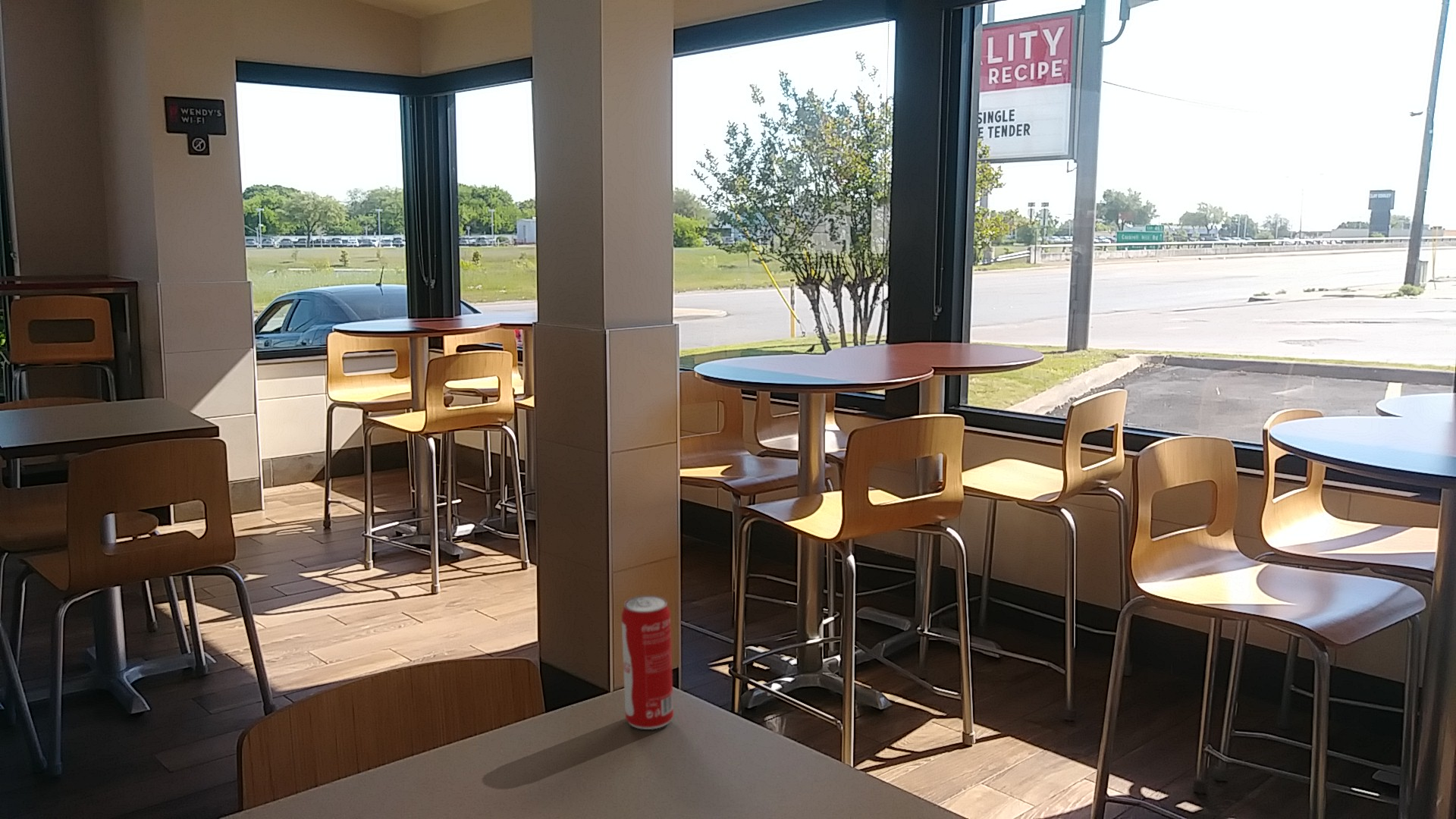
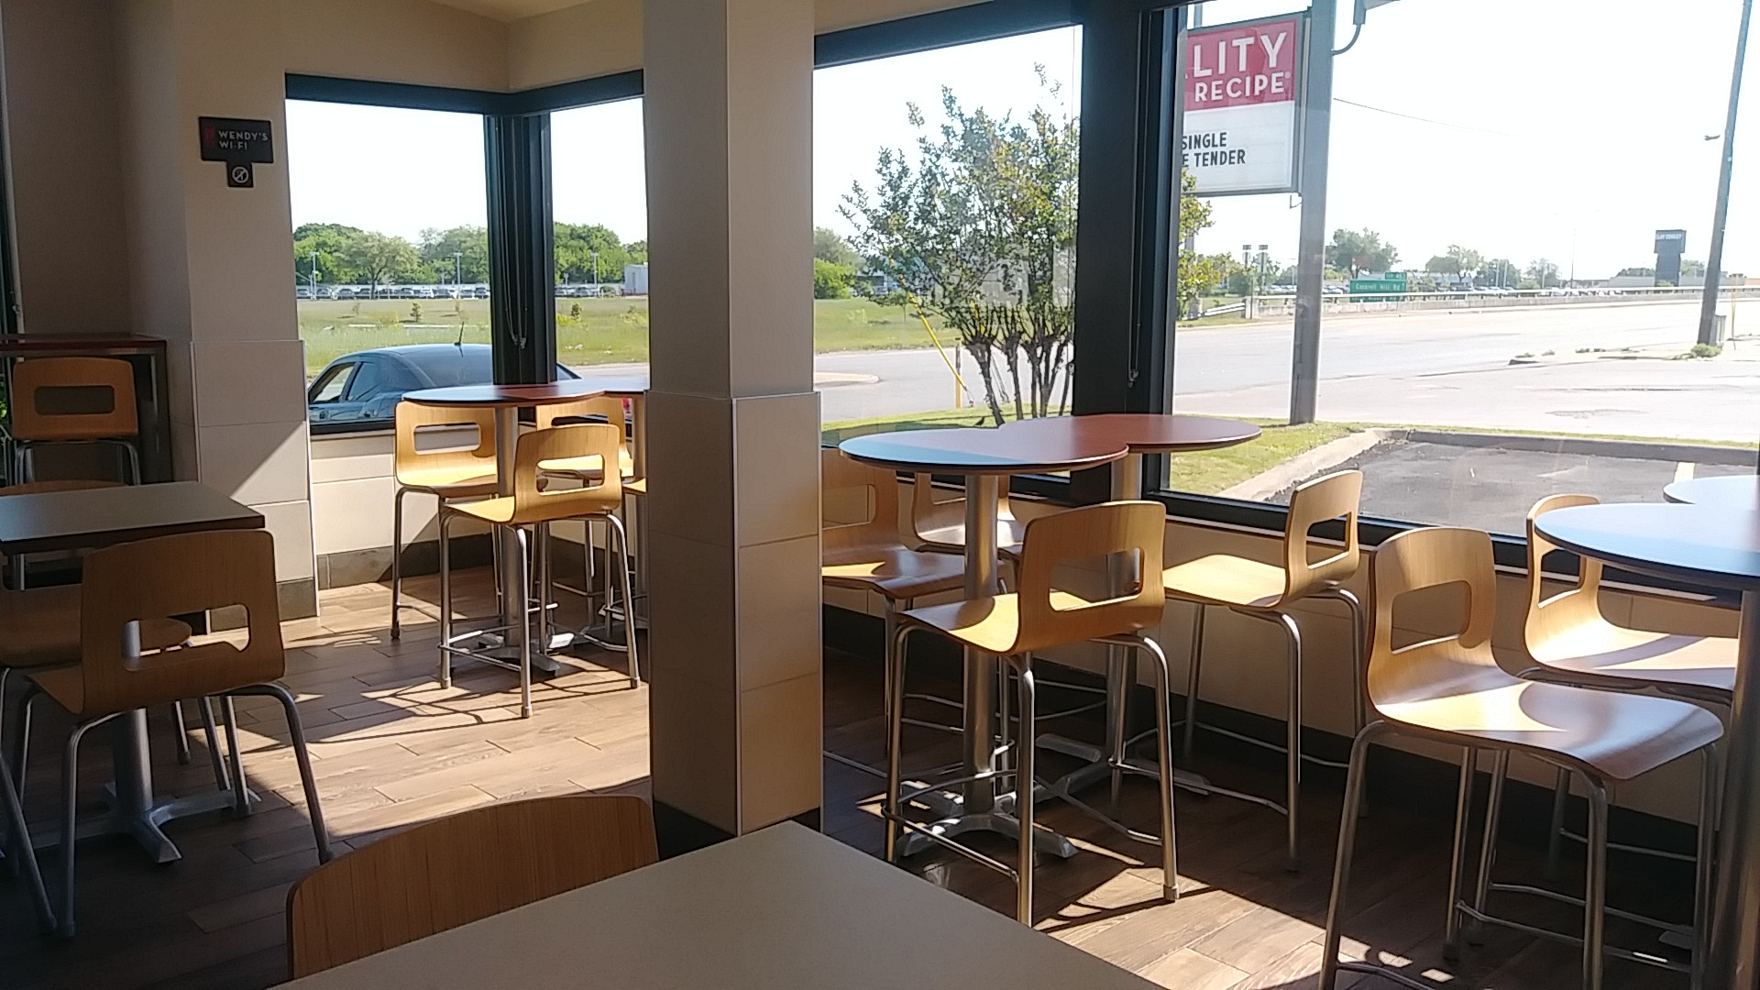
- beverage can [621,595,674,730]
